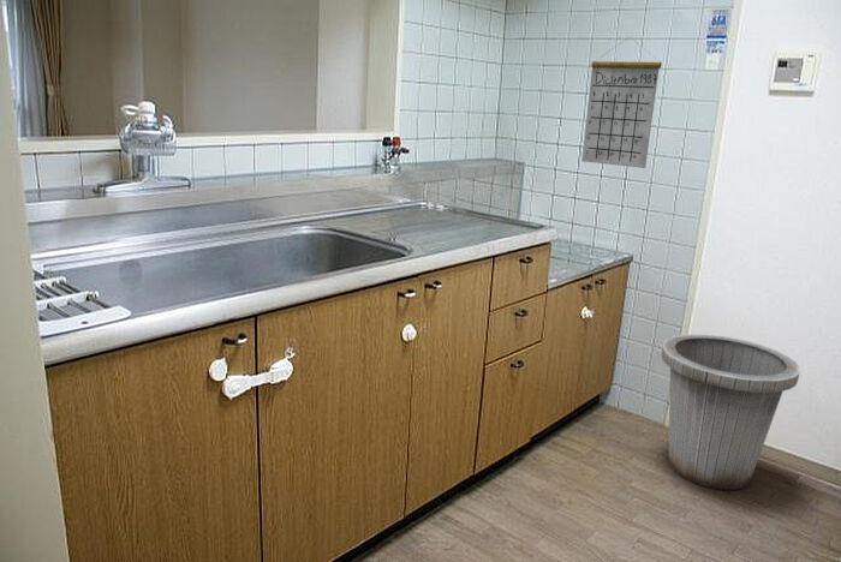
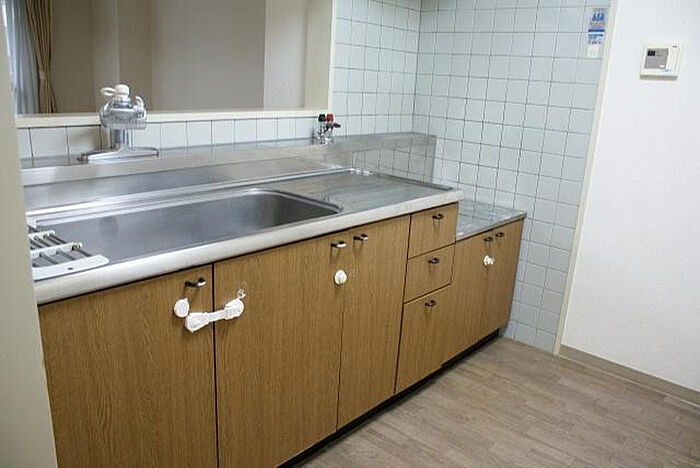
- calendar [580,36,663,169]
- trash can [661,333,801,491]
